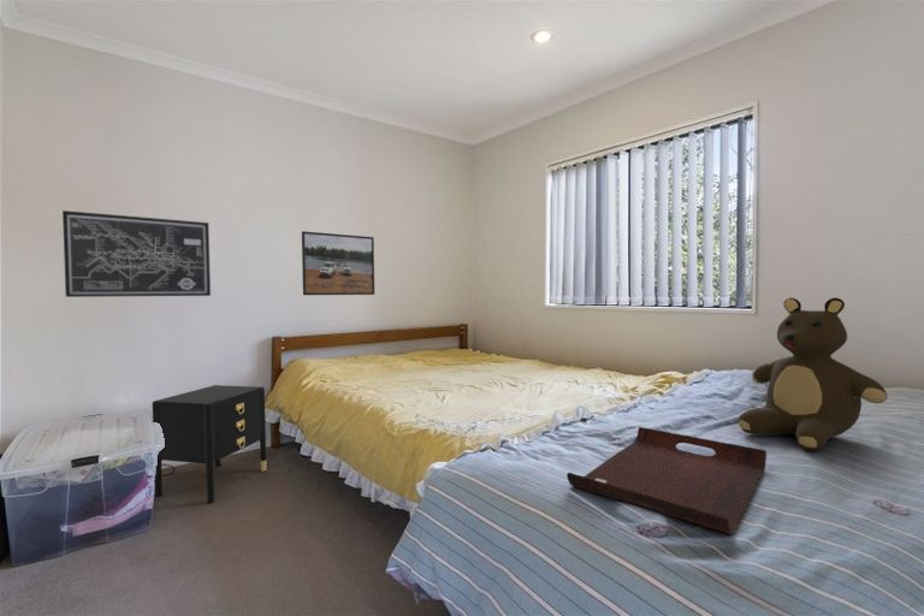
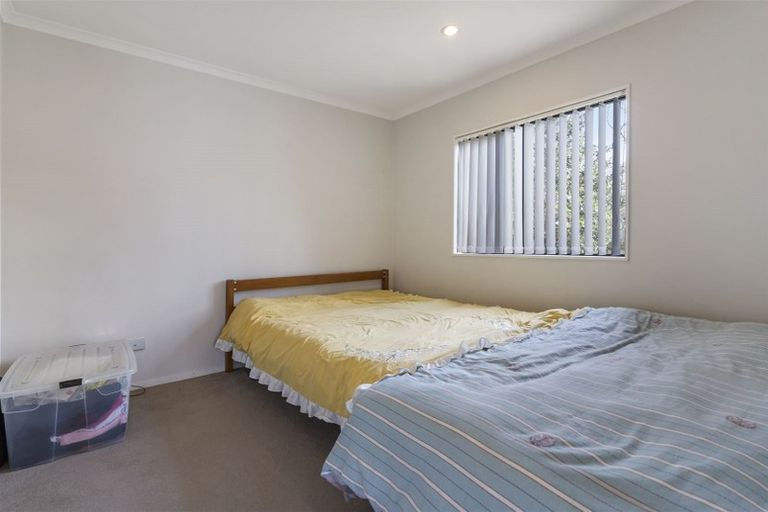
- nightstand [152,384,268,504]
- serving tray [565,426,768,535]
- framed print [301,230,375,296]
- teddy bear [738,297,889,451]
- wall art [61,209,212,298]
